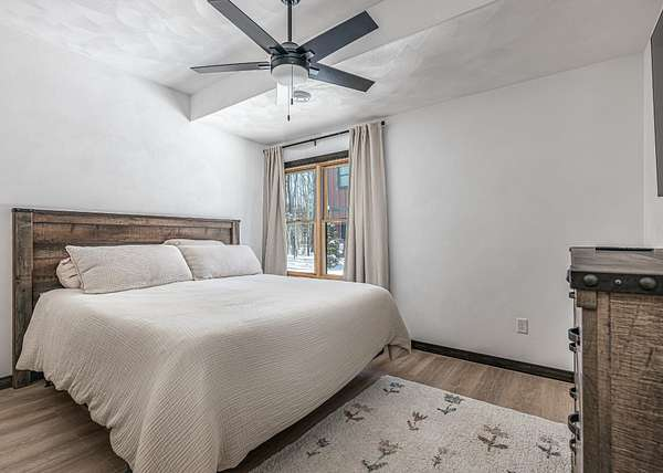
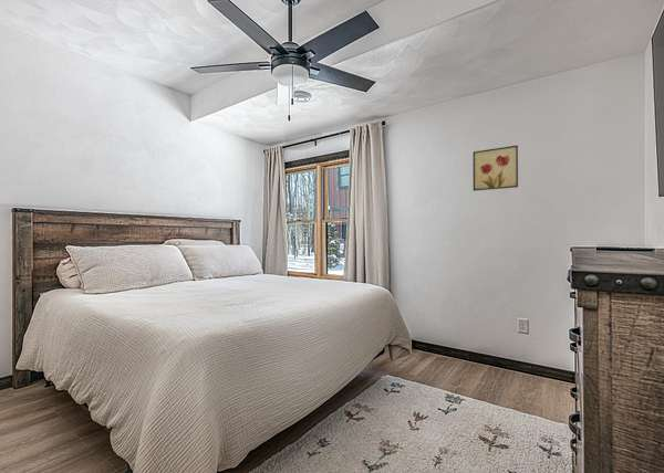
+ wall art [473,145,519,192]
